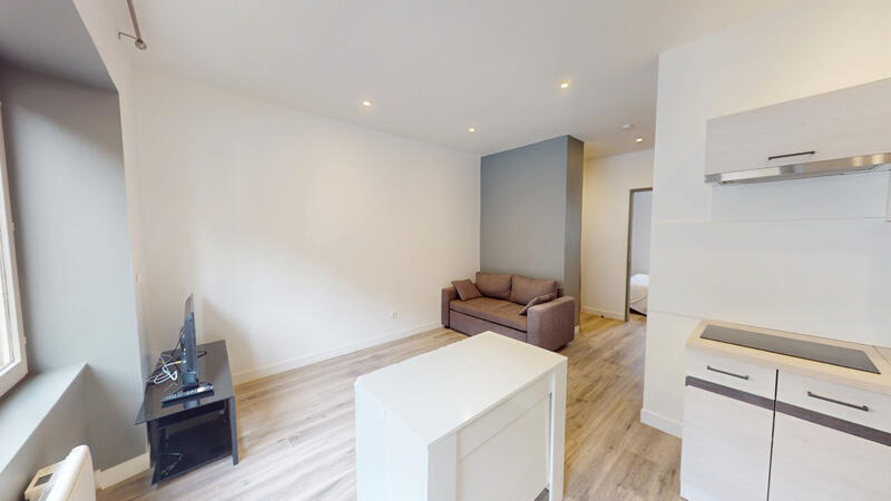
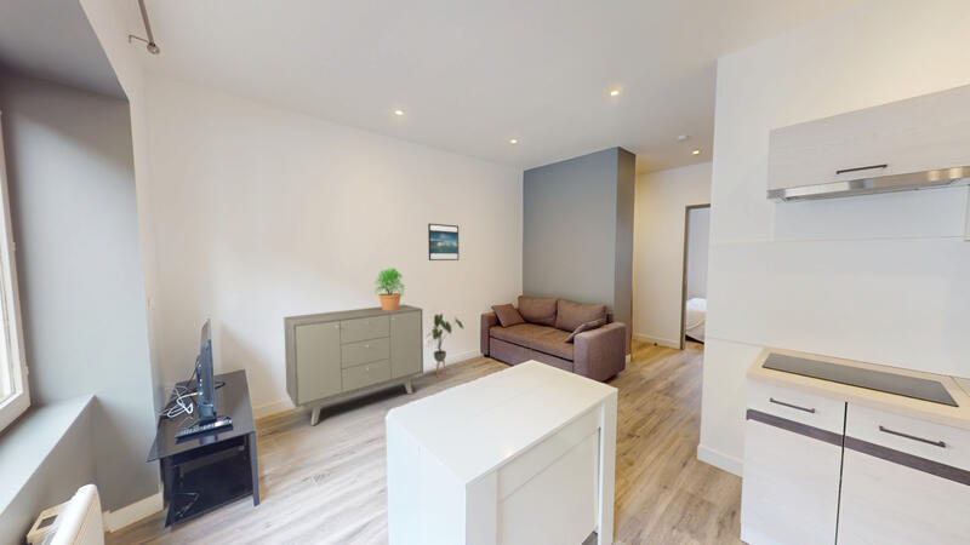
+ house plant [424,312,464,378]
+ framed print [427,223,460,262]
+ potted plant [373,266,406,310]
+ sideboard [283,303,424,426]
